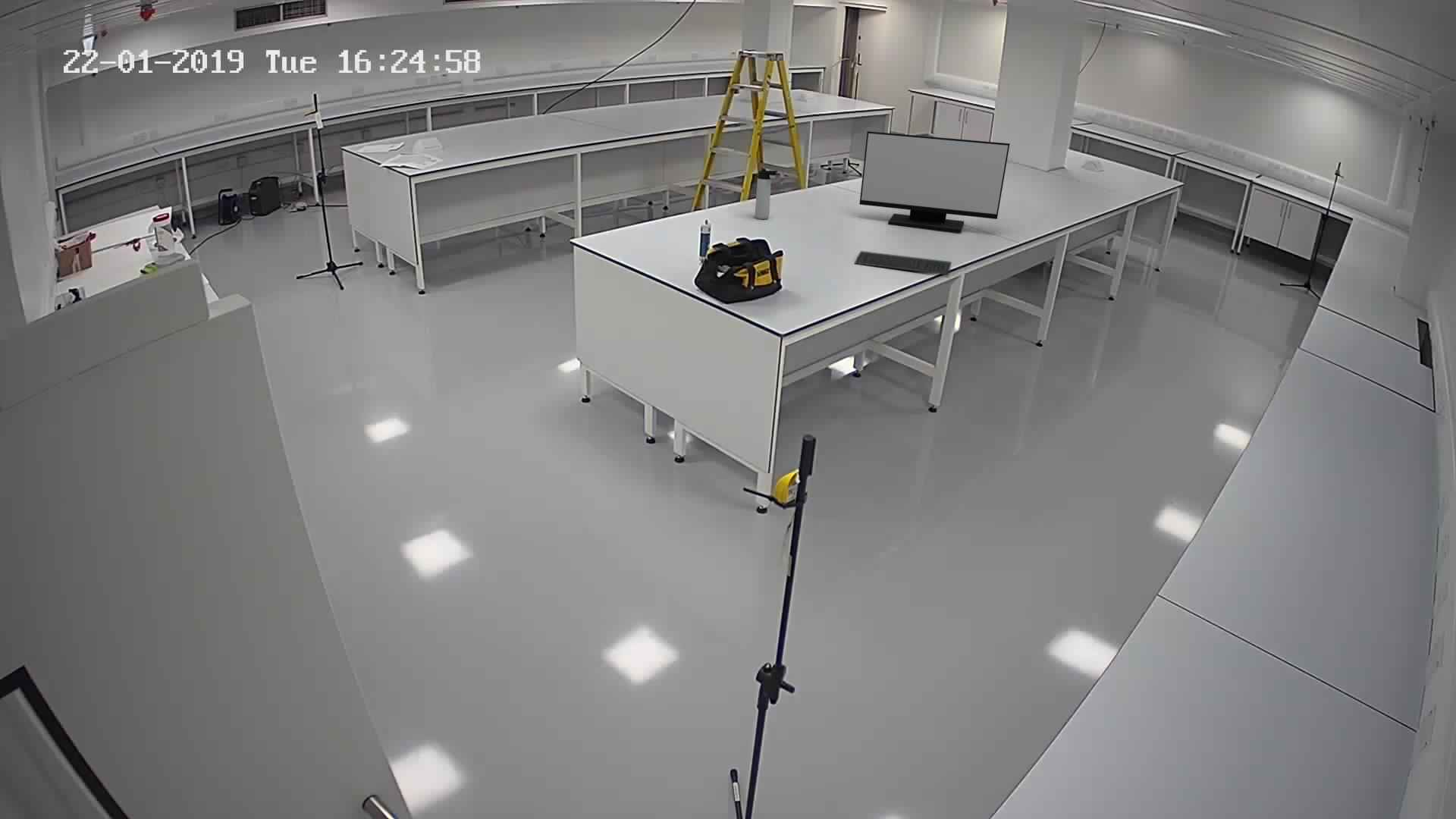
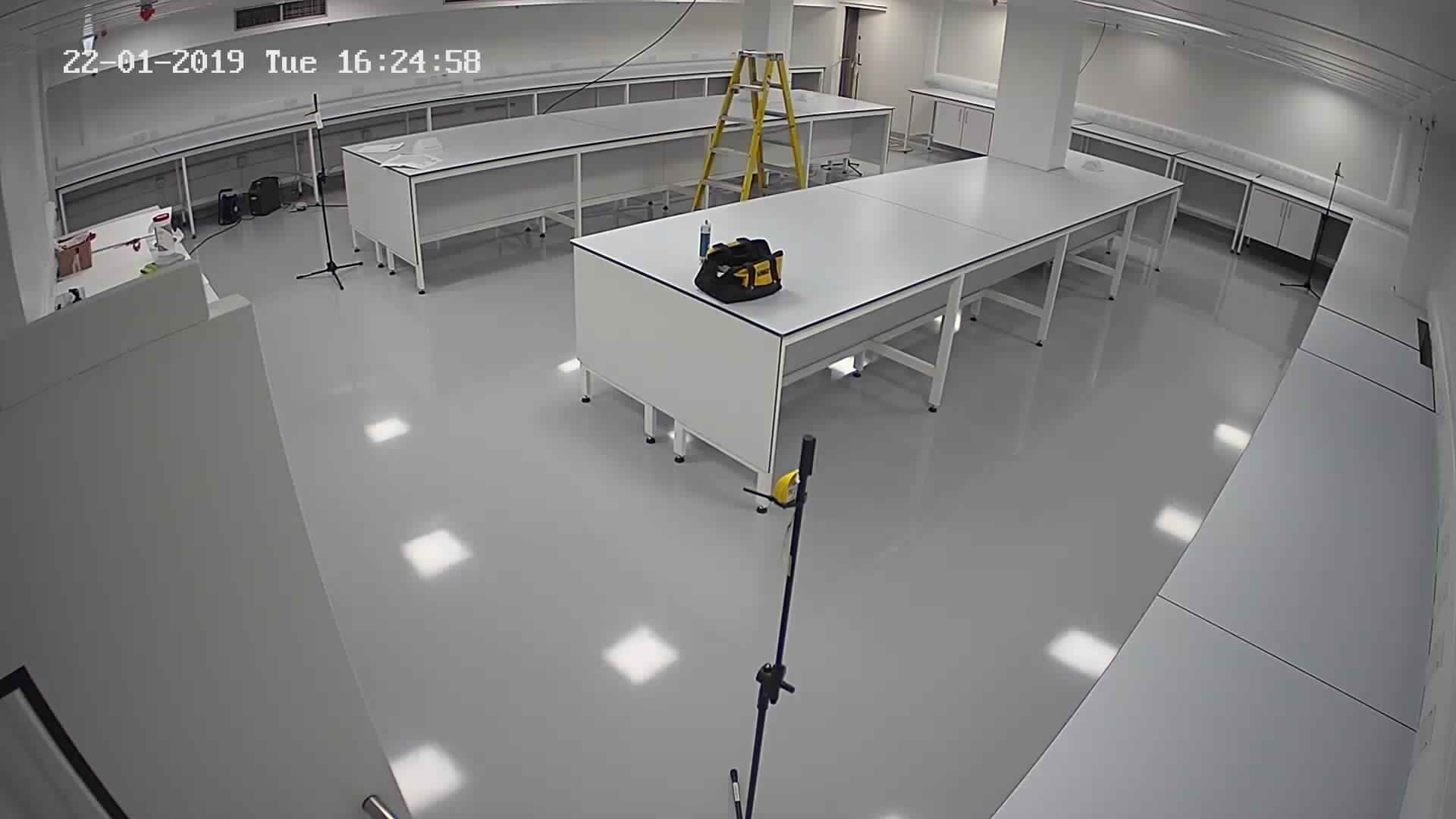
- thermos bottle [755,168,778,220]
- keyboard [854,250,952,276]
- monitor [858,130,1011,233]
